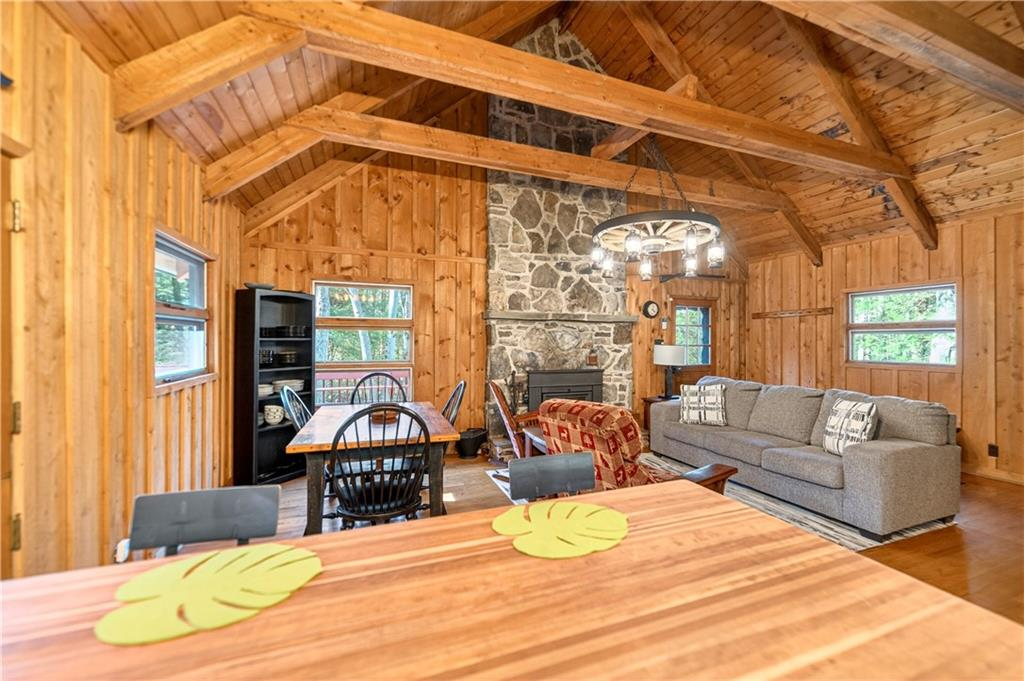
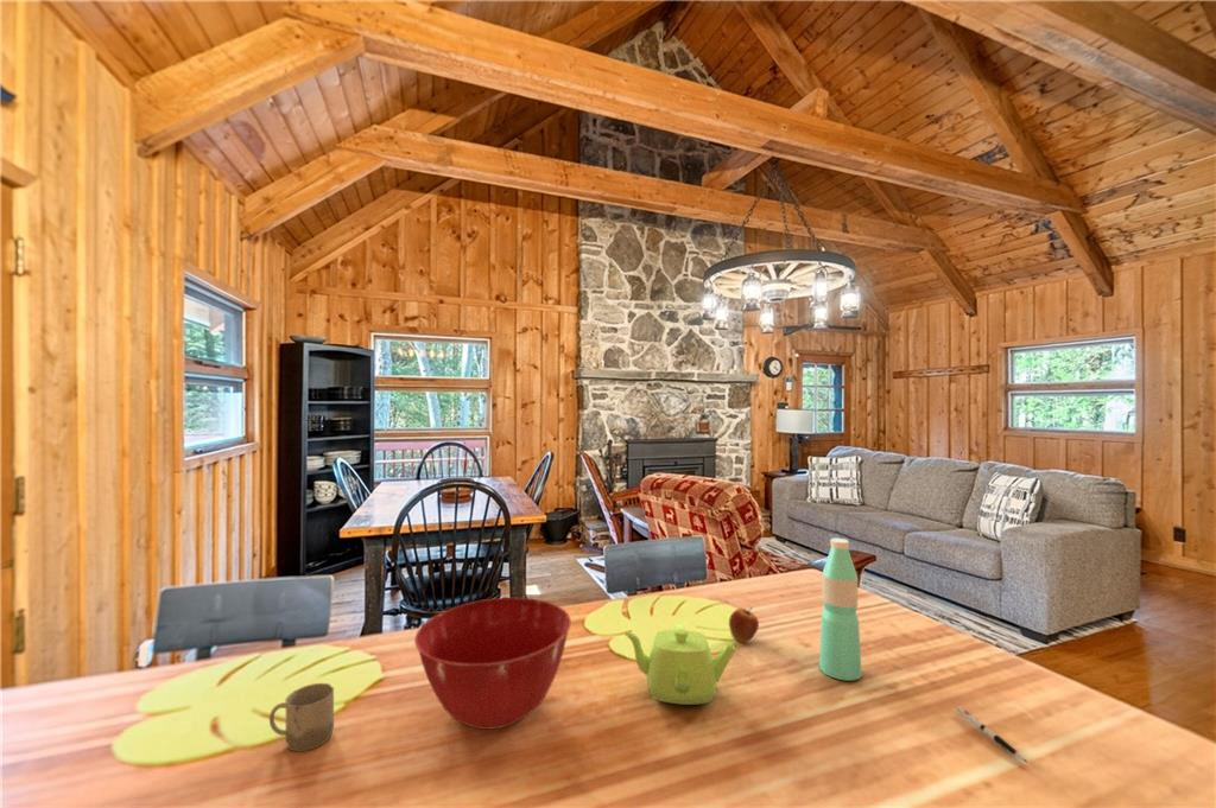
+ mixing bowl [413,597,572,731]
+ fruit [728,606,760,643]
+ water bottle [818,537,863,682]
+ pen [955,705,1028,763]
+ teapot [622,623,736,706]
+ cup [268,682,335,752]
